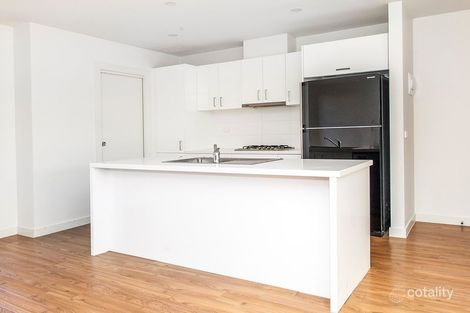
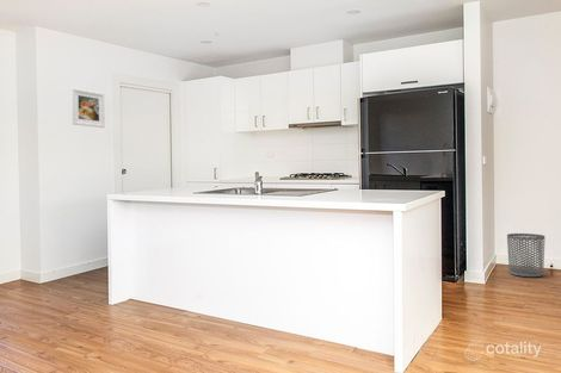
+ waste bin [506,232,545,278]
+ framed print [70,87,106,129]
